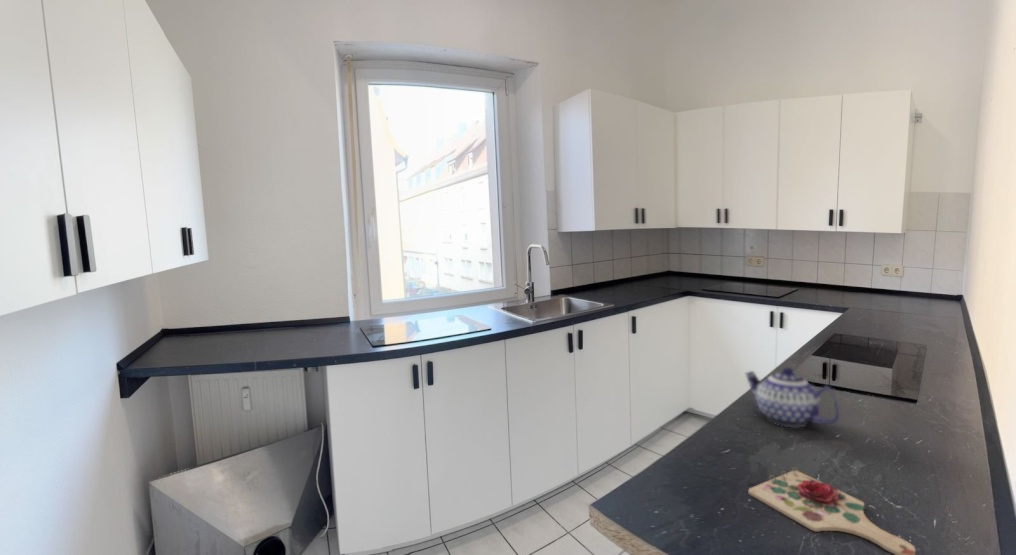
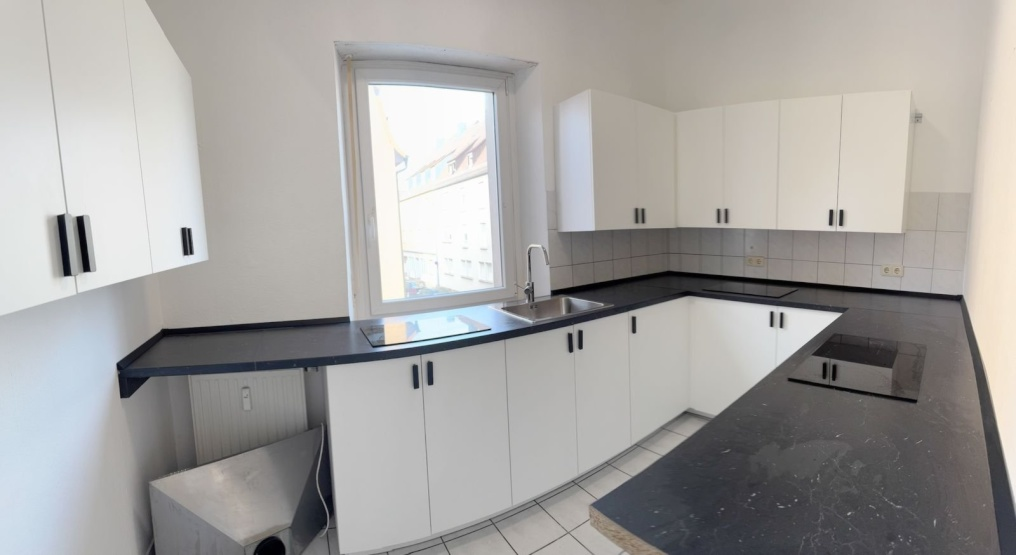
- cutting board [747,467,916,555]
- teapot [745,367,840,428]
